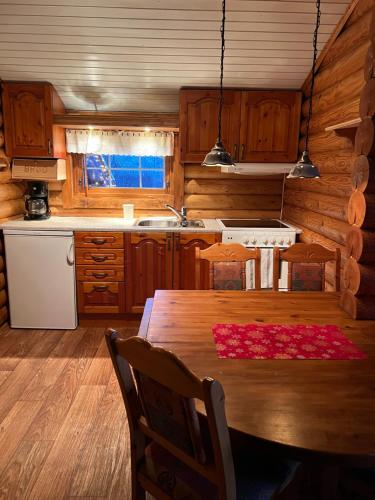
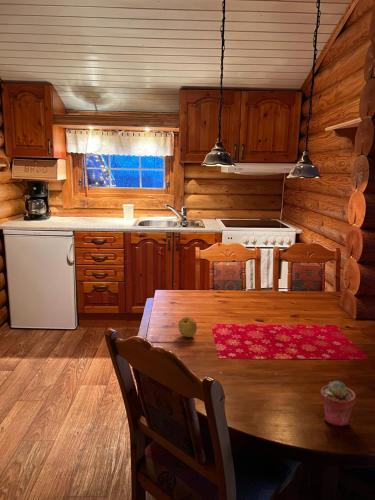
+ apple [177,316,198,338]
+ potted succulent [320,379,357,427]
